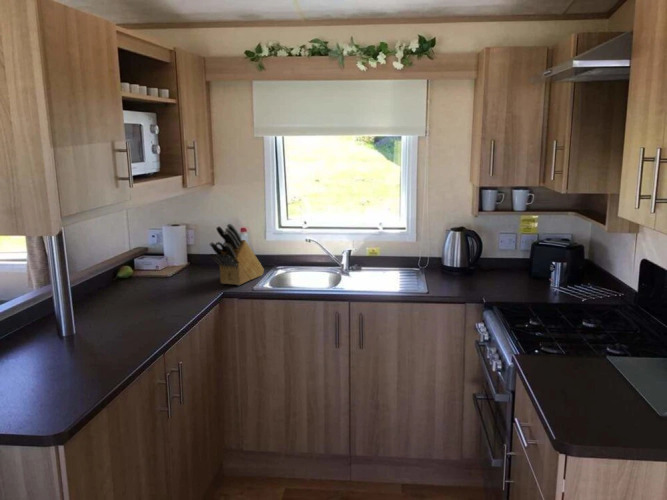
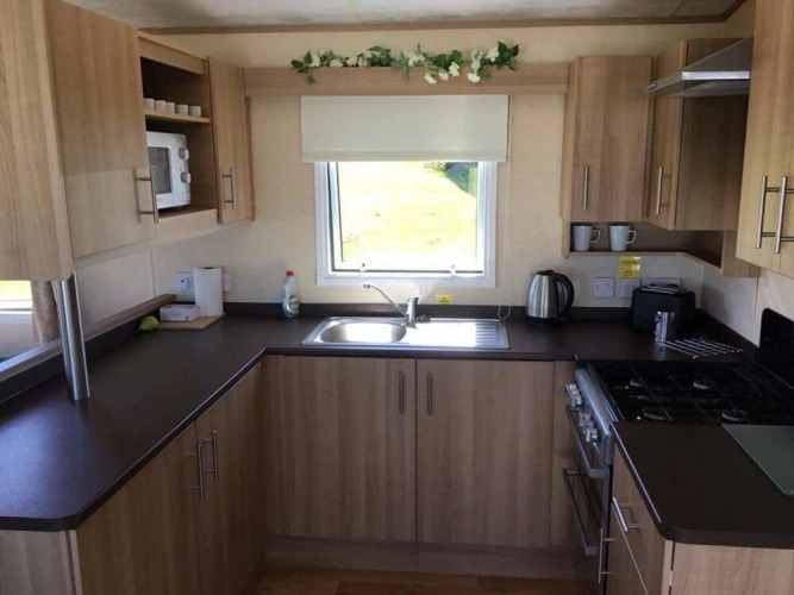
- knife block [209,223,265,286]
